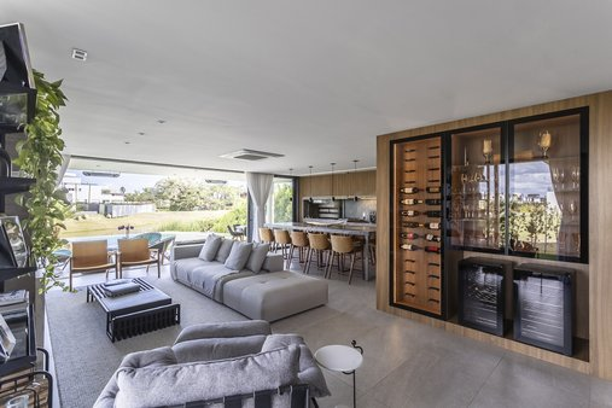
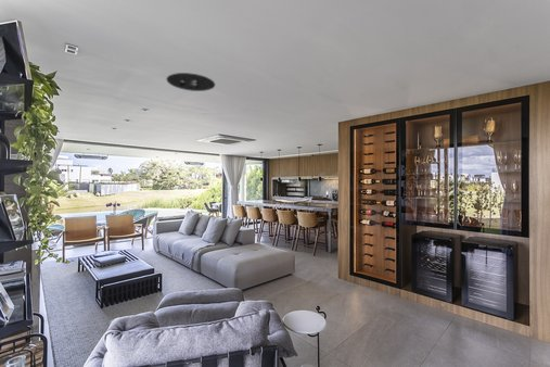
+ ceiling light [166,72,216,92]
